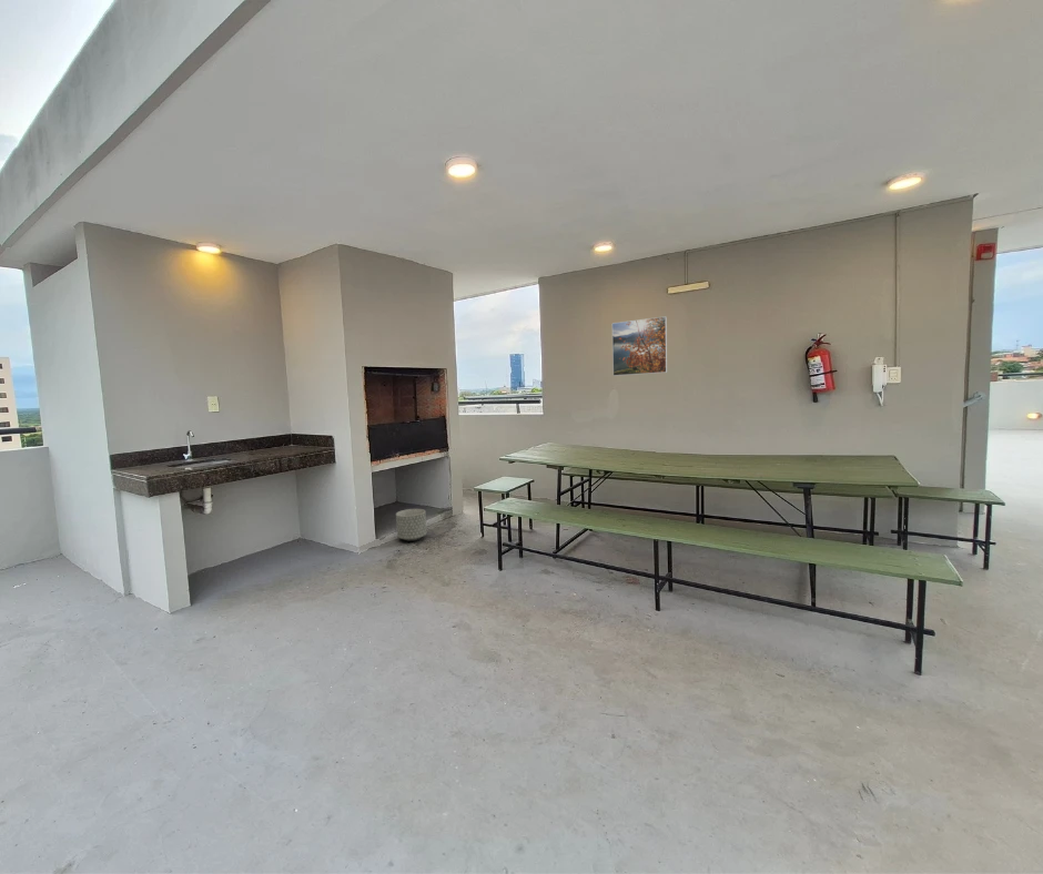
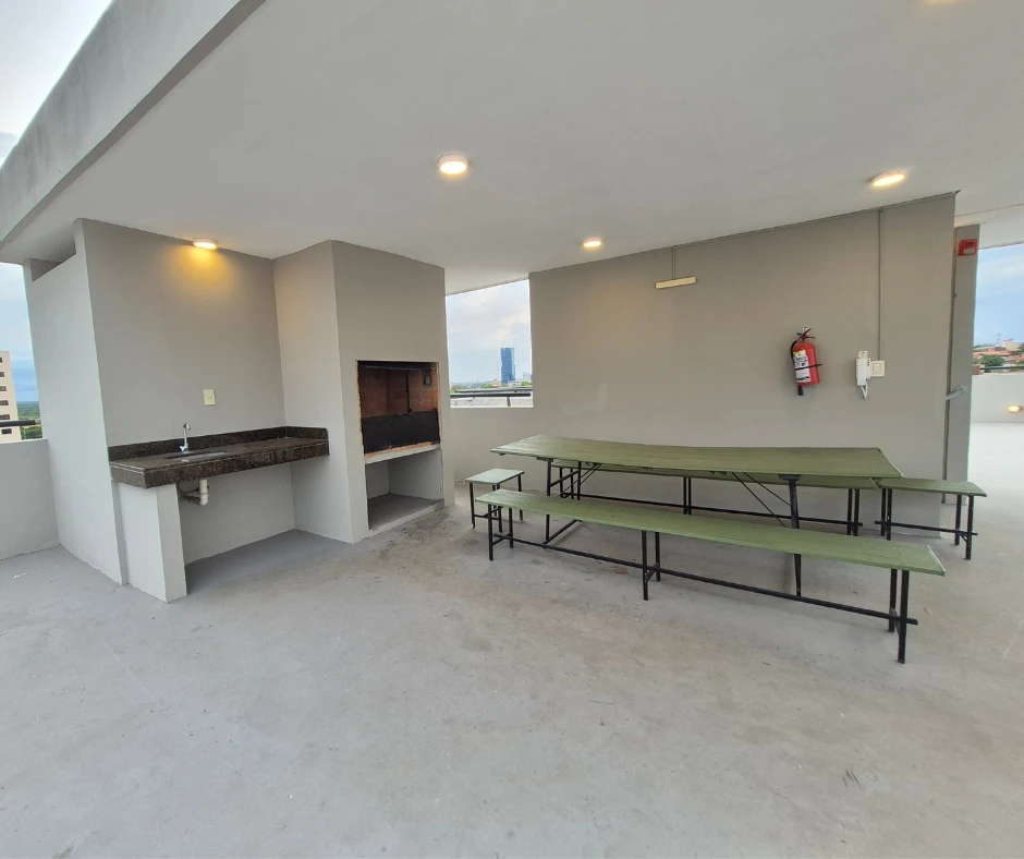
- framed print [611,315,668,377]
- planter [395,508,428,542]
